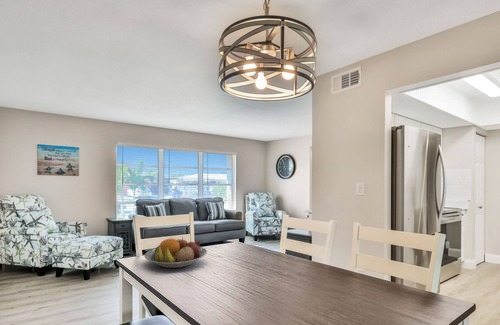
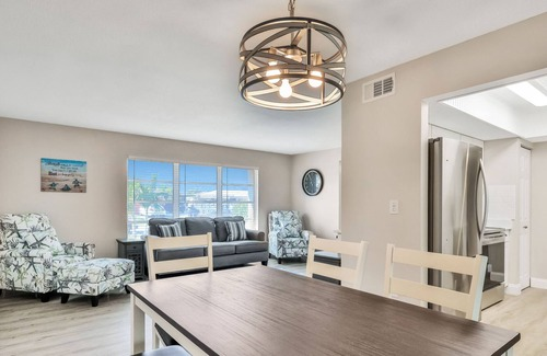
- fruit bowl [144,236,208,269]
